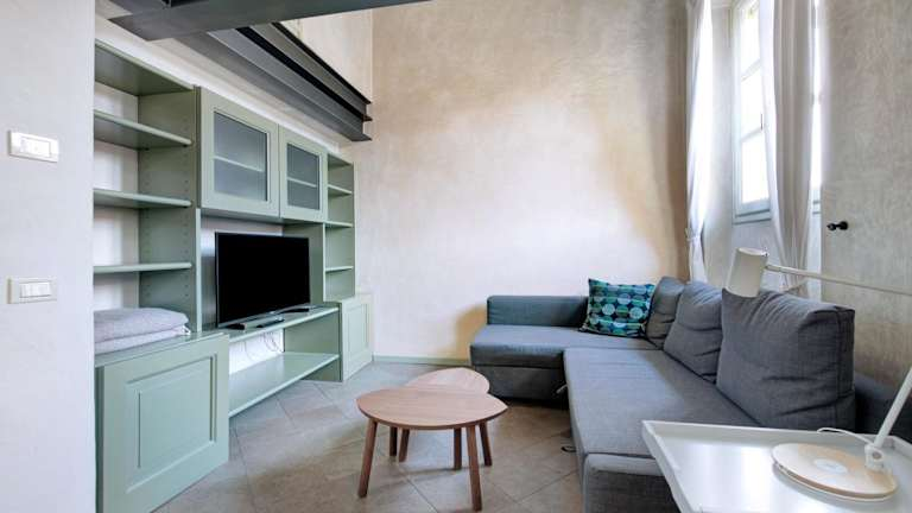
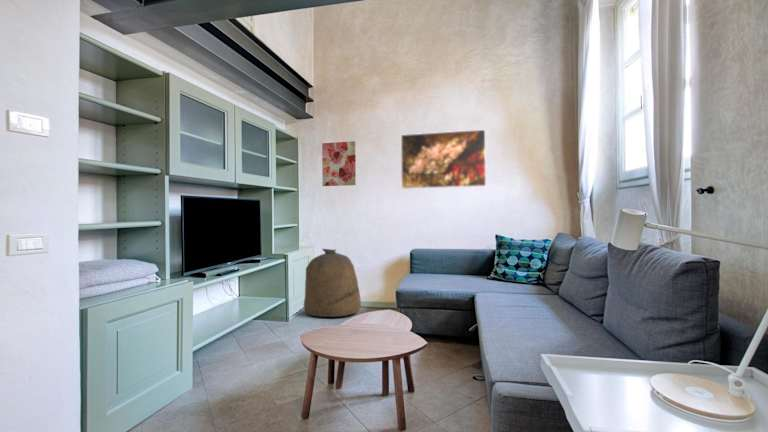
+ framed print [400,128,487,190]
+ bag [303,248,362,318]
+ wall art [321,140,357,187]
